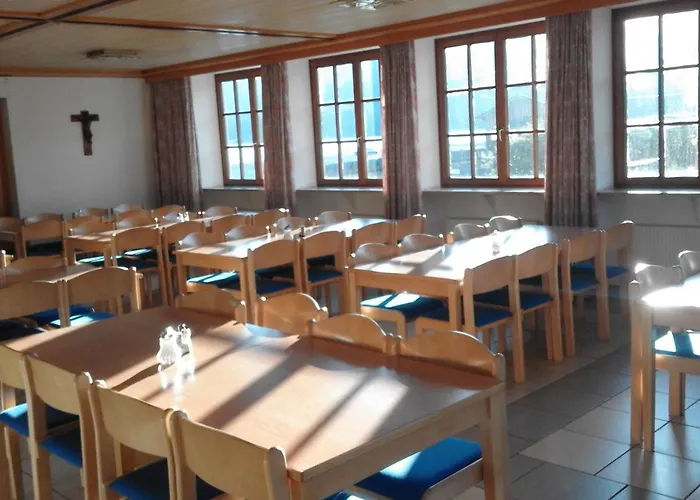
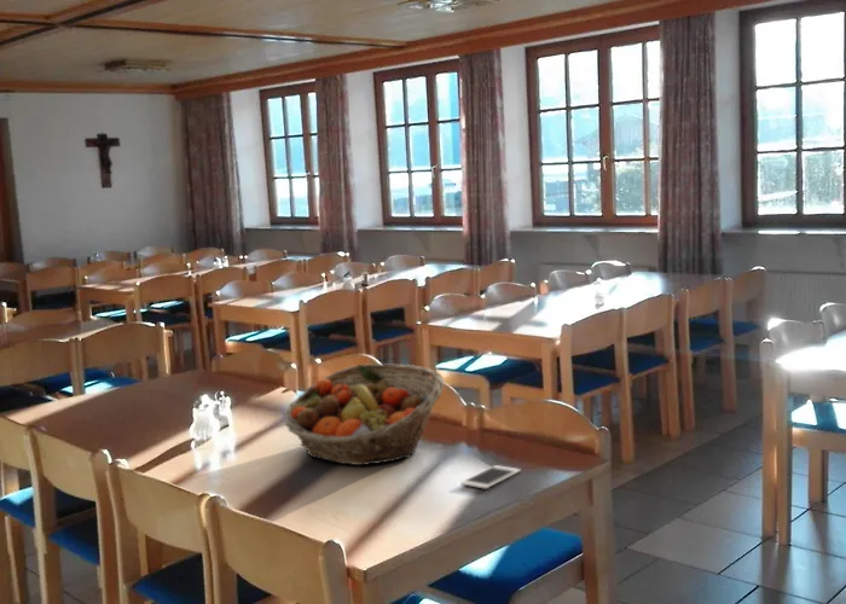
+ fruit basket [284,362,445,466]
+ cell phone [459,464,522,490]
